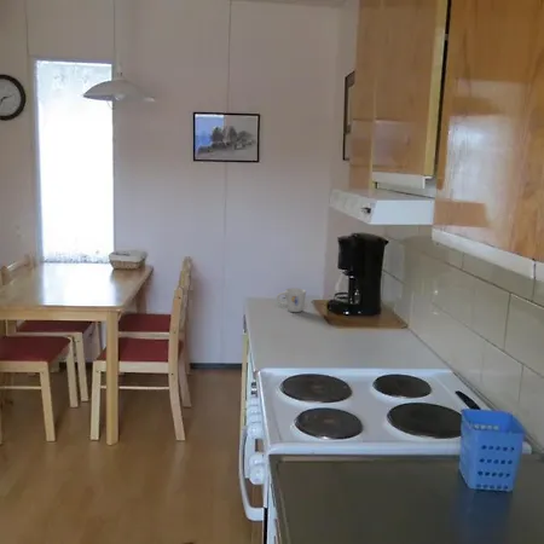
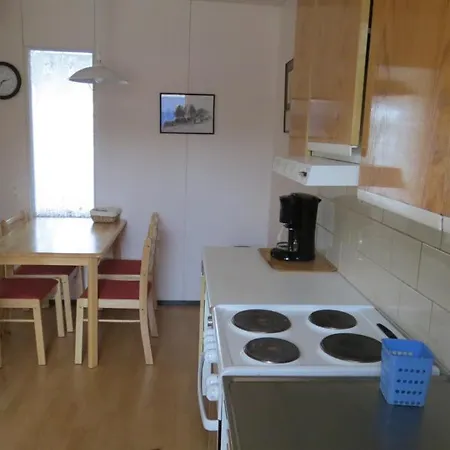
- mug [276,287,307,313]
